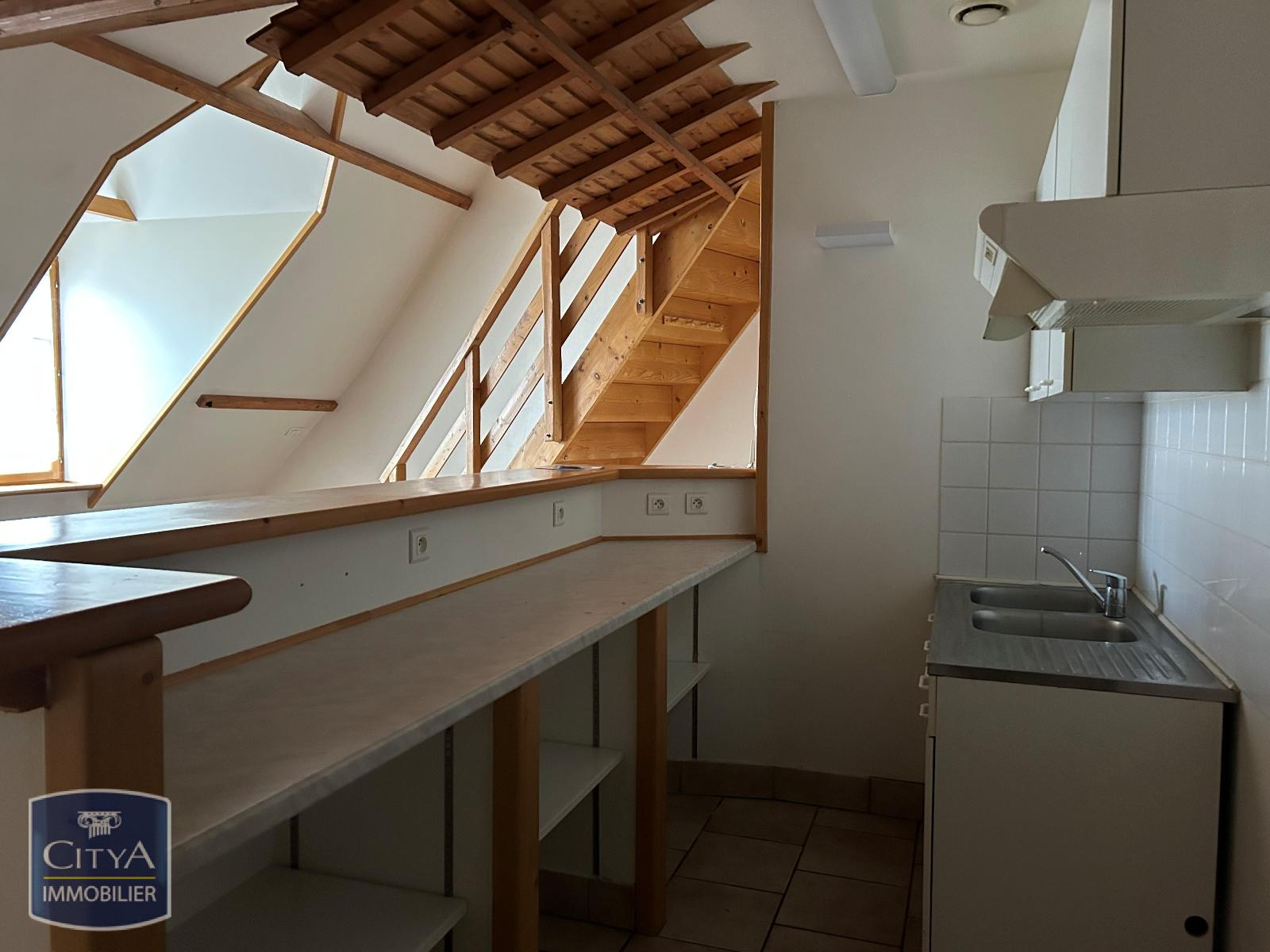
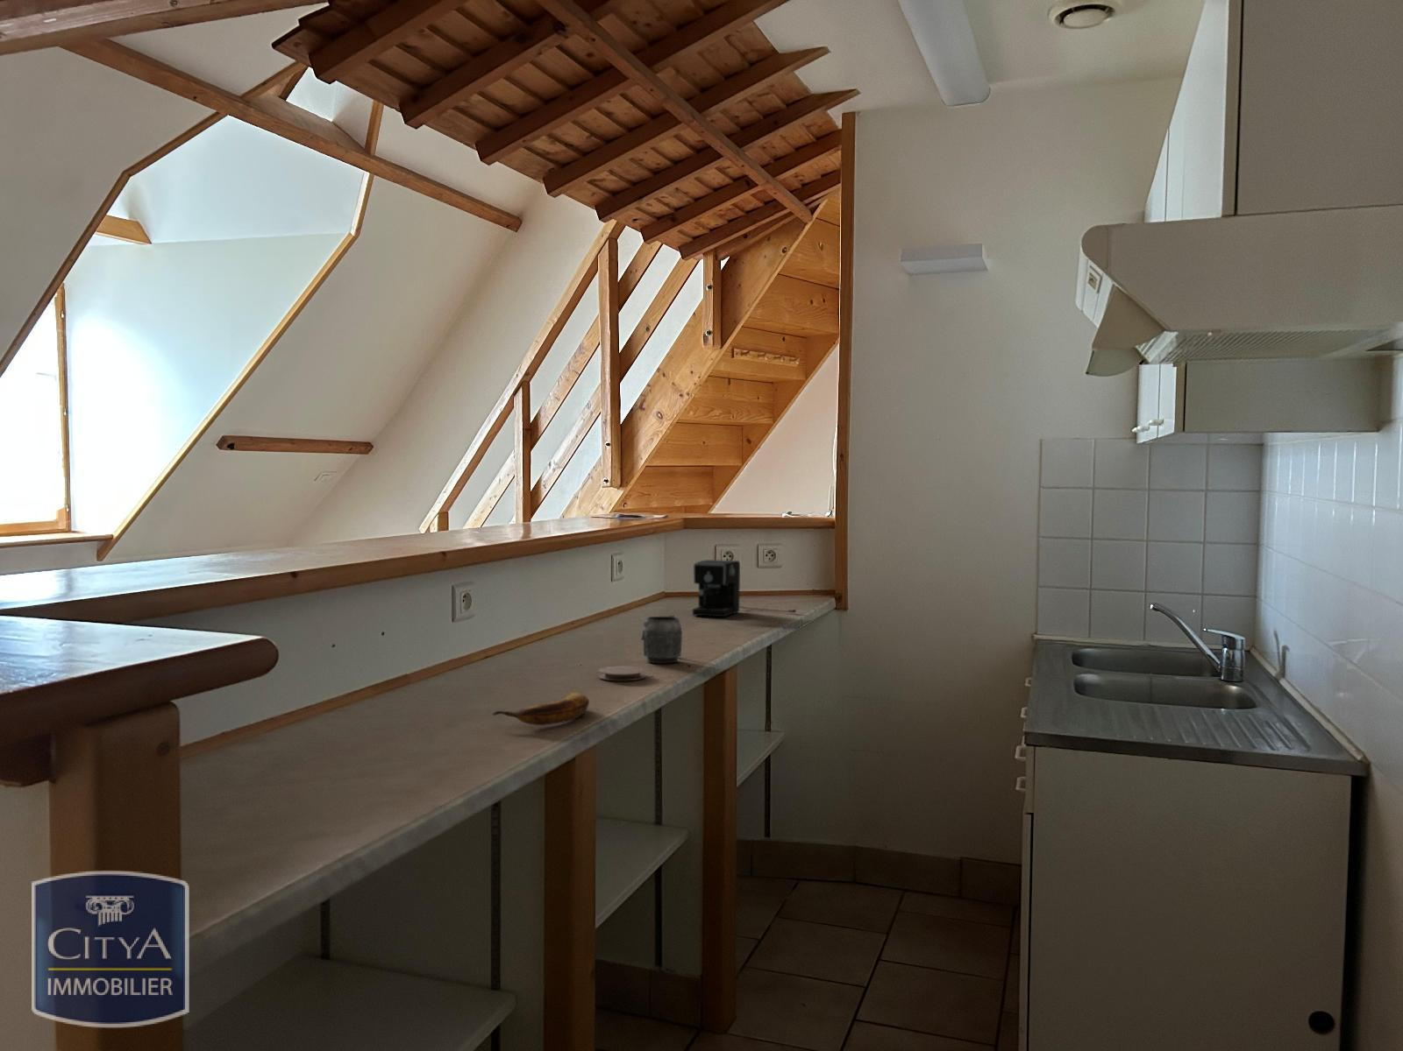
+ coaster [598,665,646,681]
+ banana [490,692,590,726]
+ mug [640,614,683,663]
+ coffee maker [692,559,798,617]
